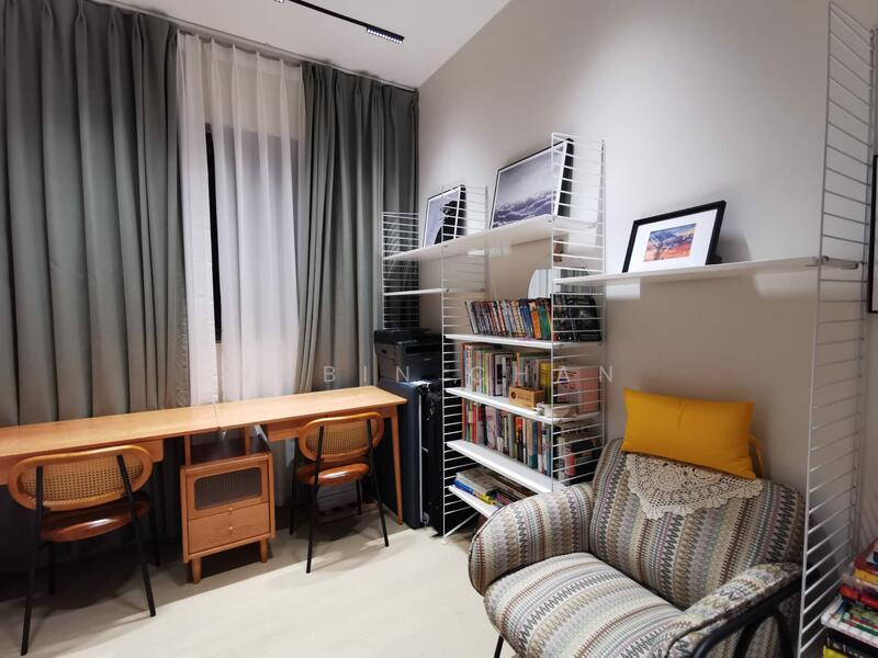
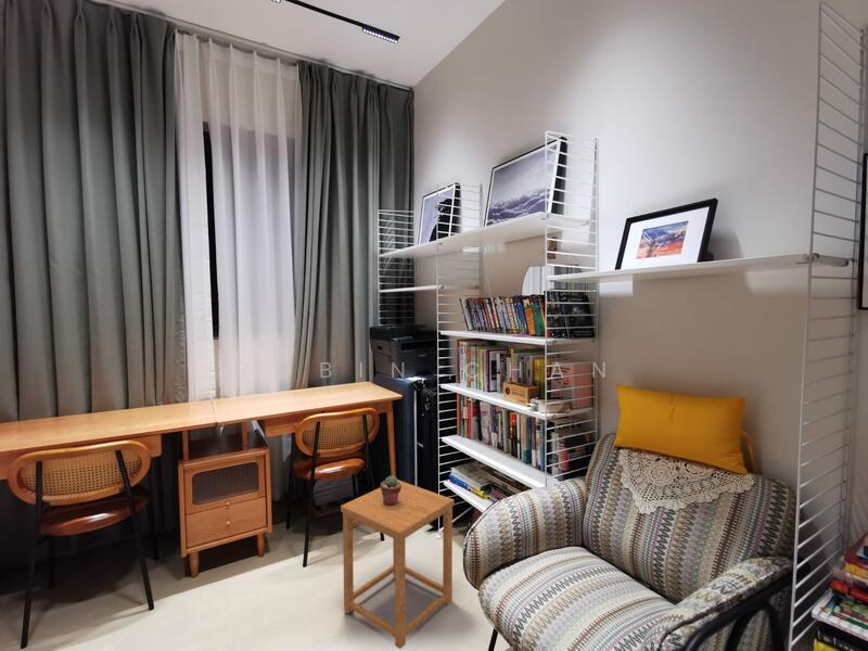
+ potted succulent [380,474,401,506]
+ side table [340,478,456,650]
